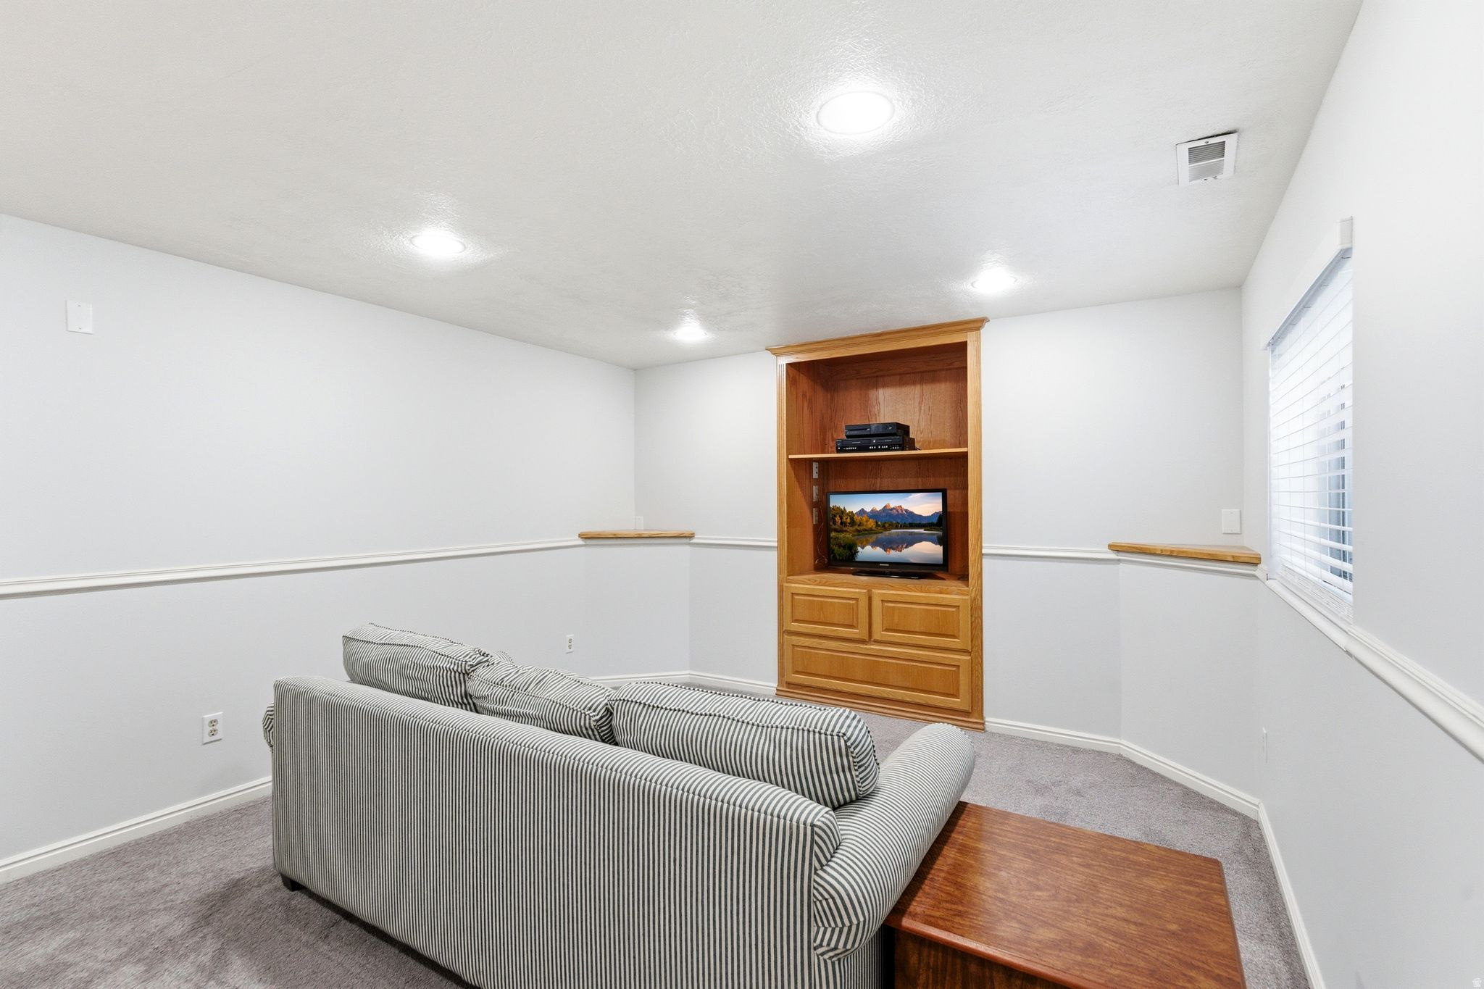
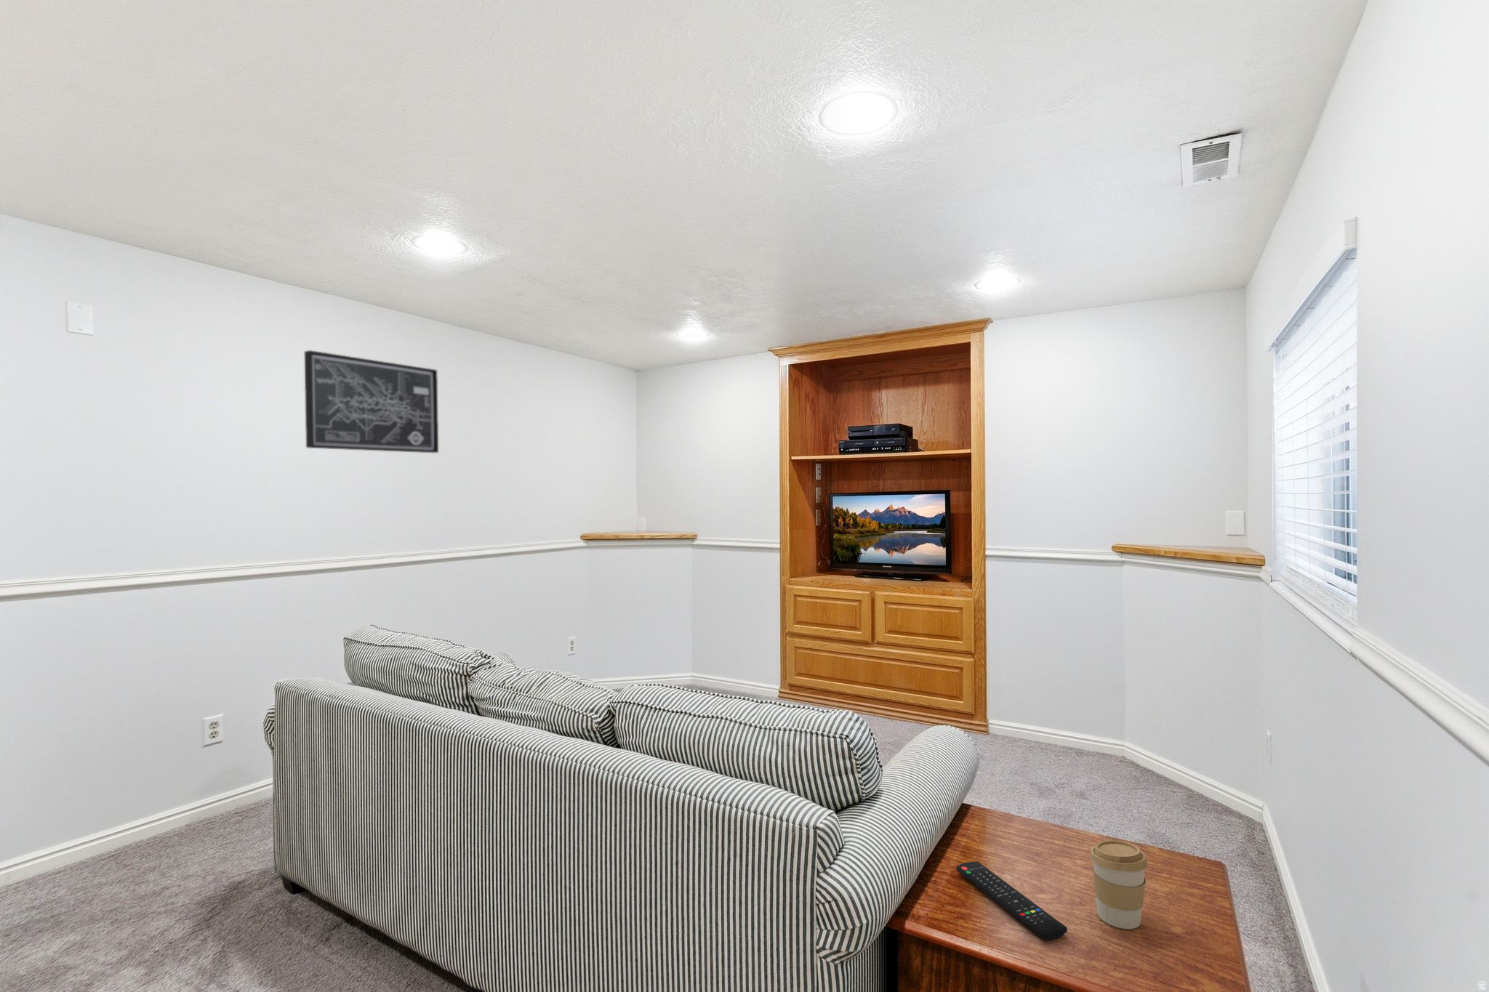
+ wall art [304,350,440,454]
+ remote control [957,860,1068,940]
+ coffee cup [1089,840,1149,930]
